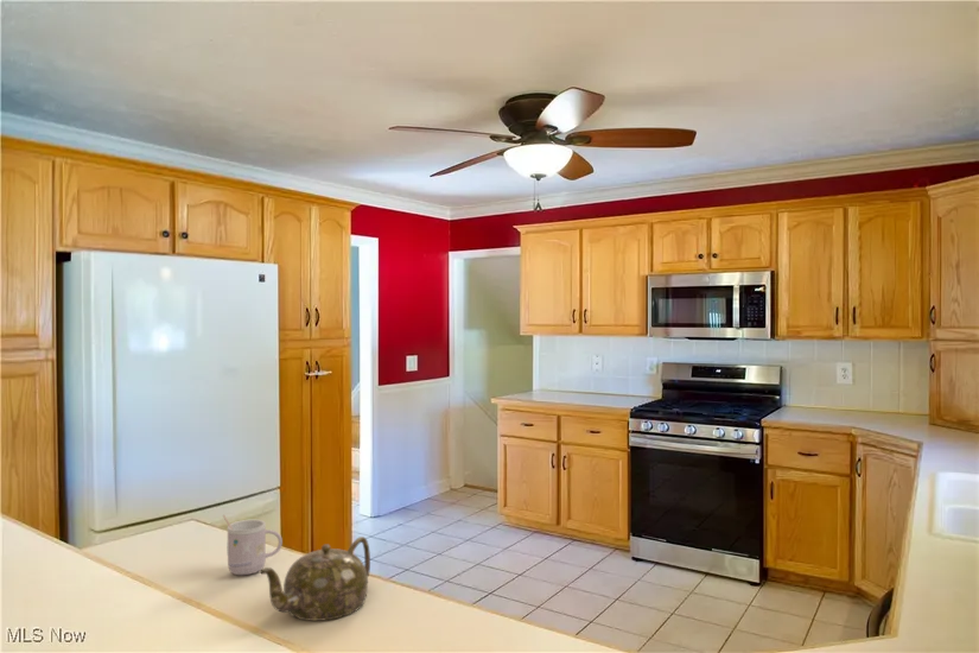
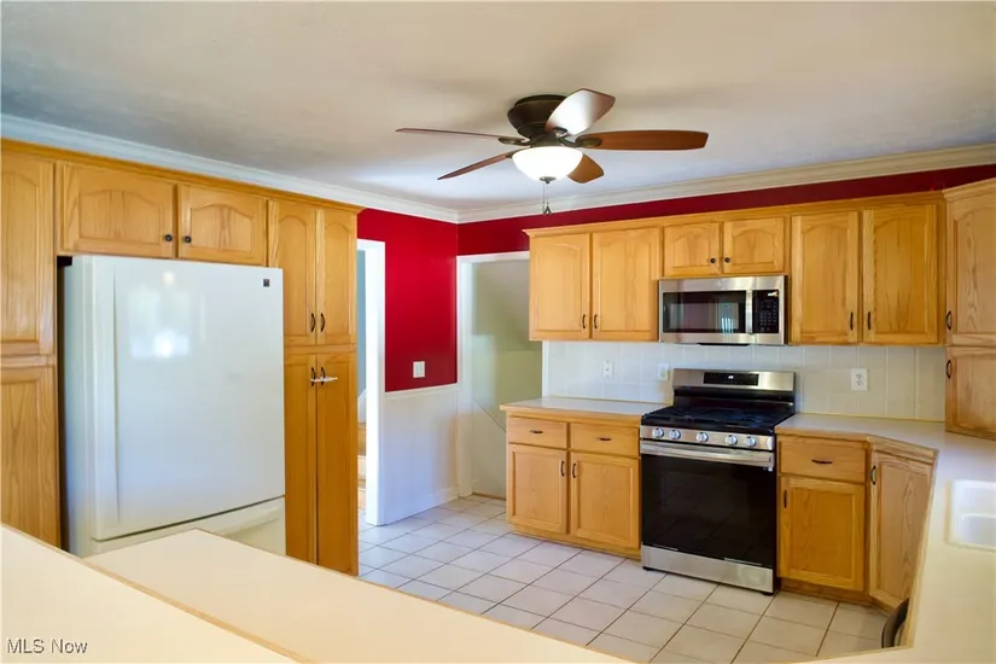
- mug [222,514,284,576]
- teapot [260,535,371,622]
